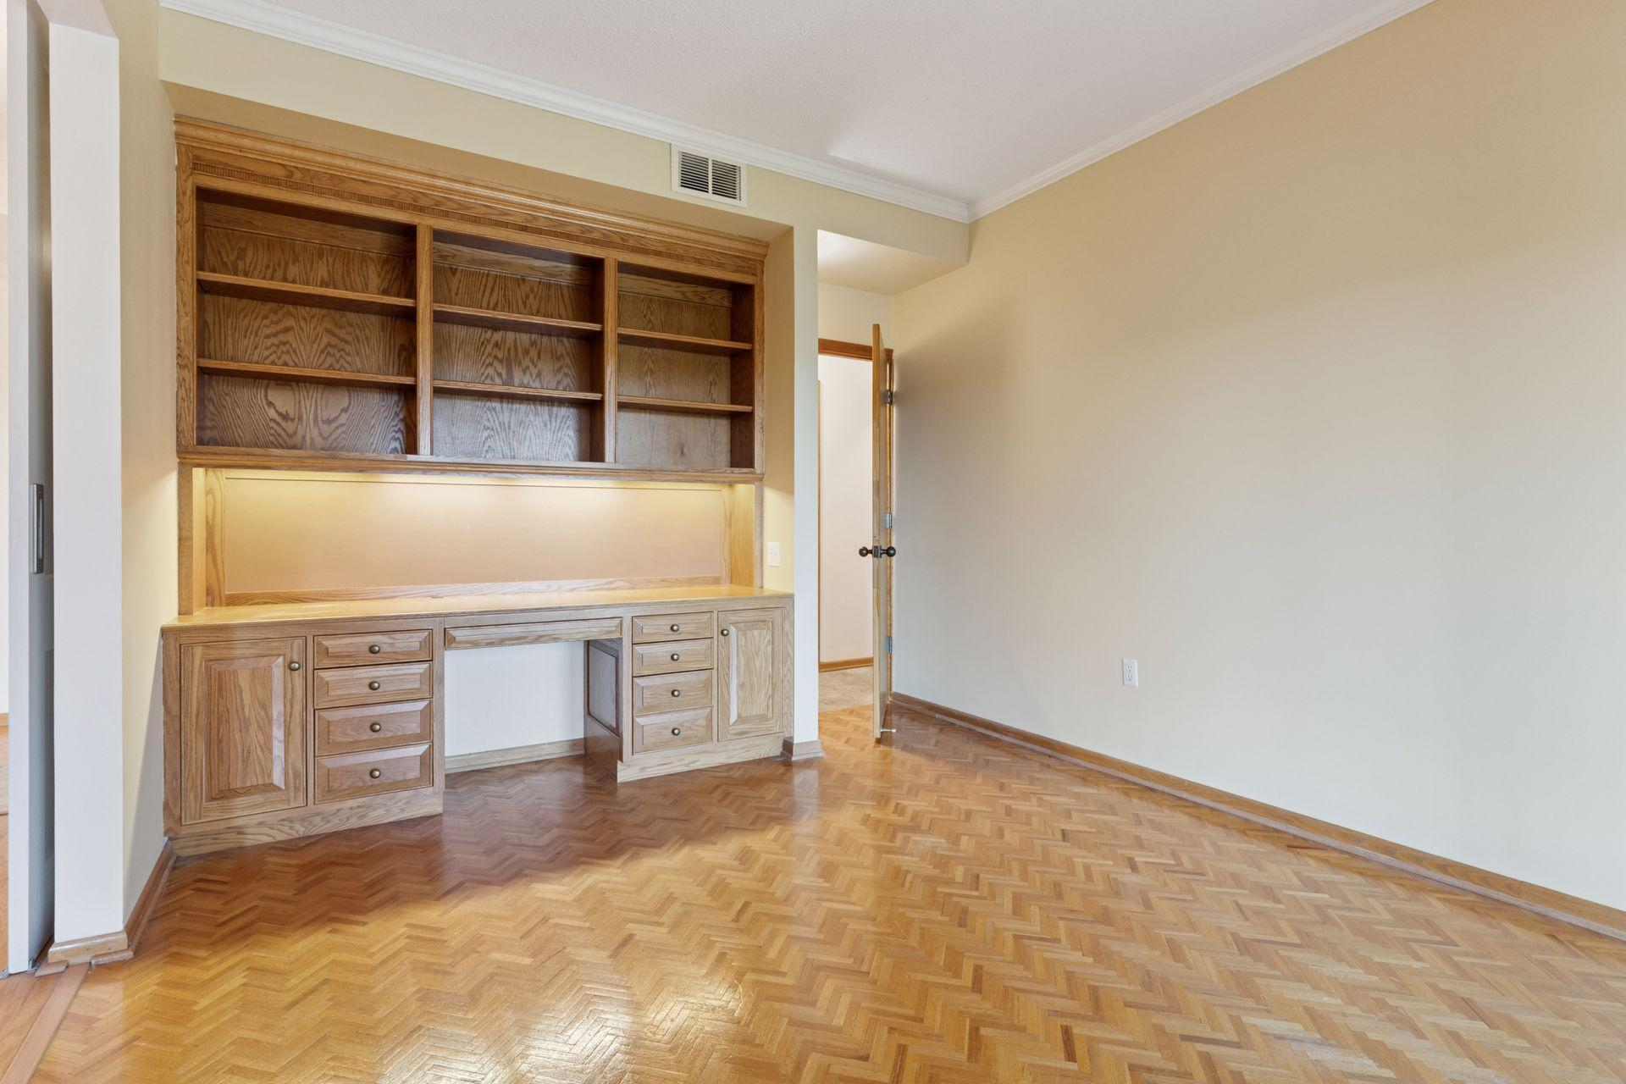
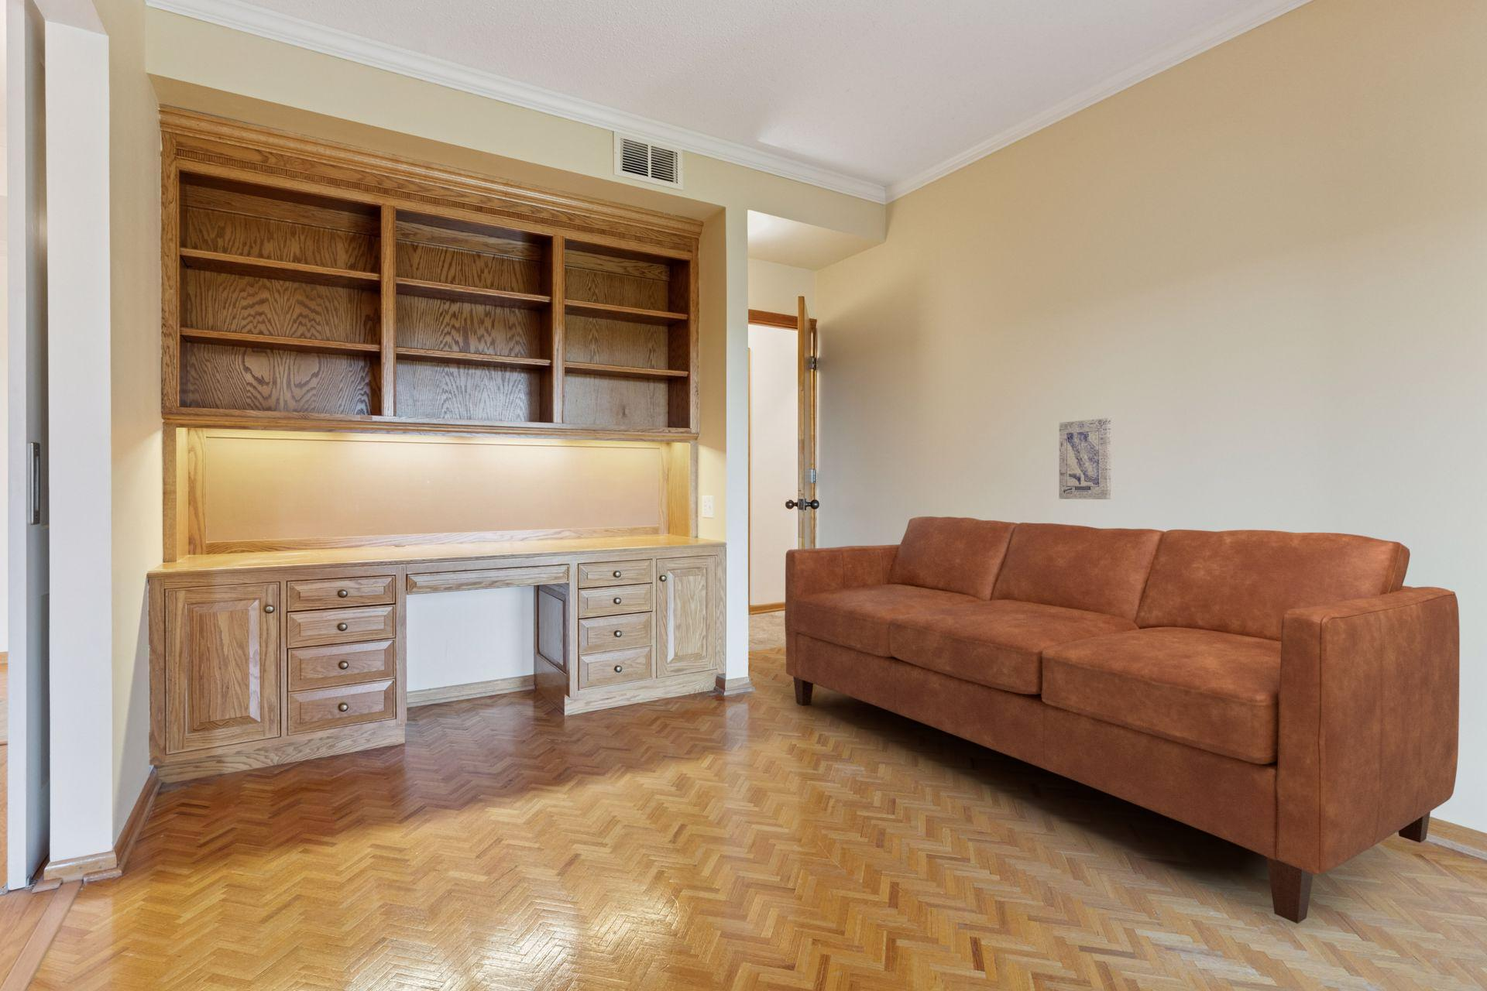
+ wall art [1058,417,1112,500]
+ sofa [783,515,1460,925]
